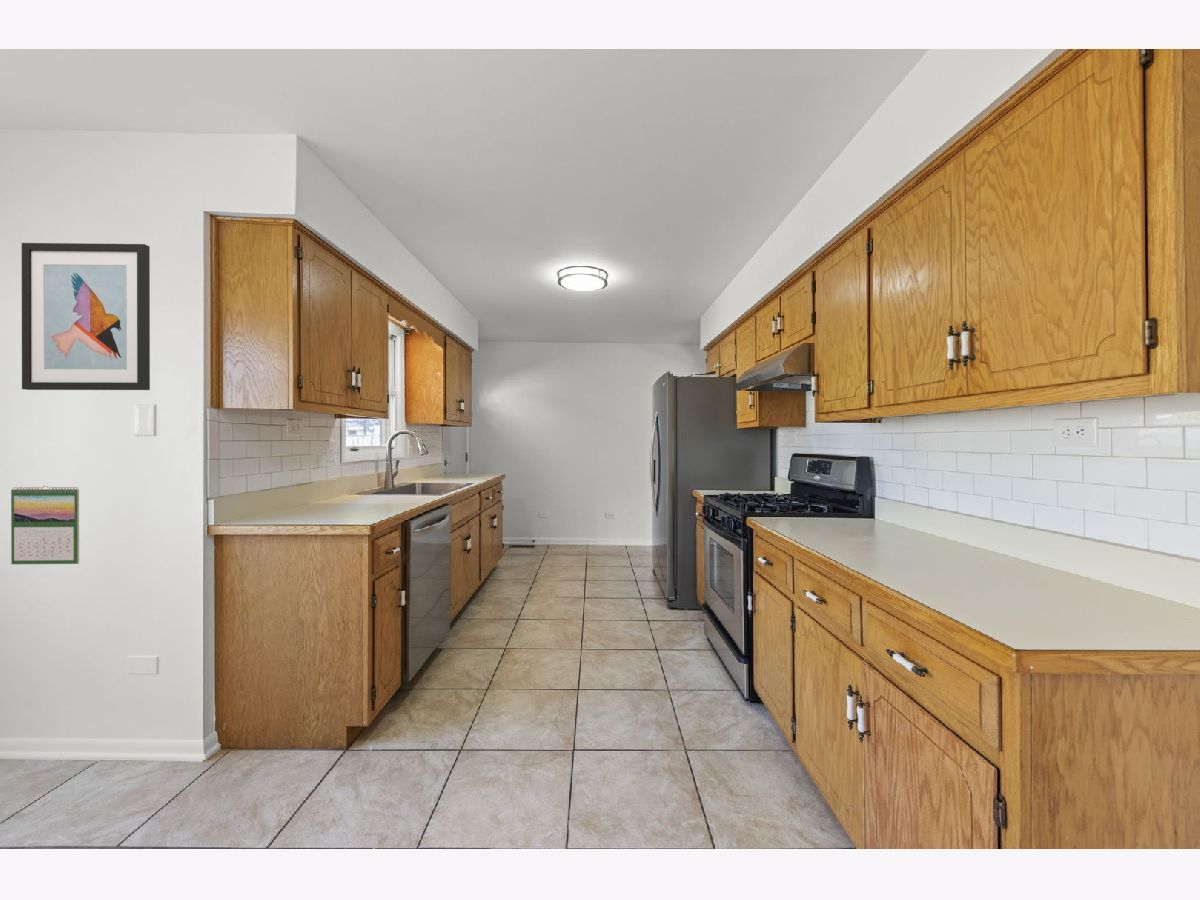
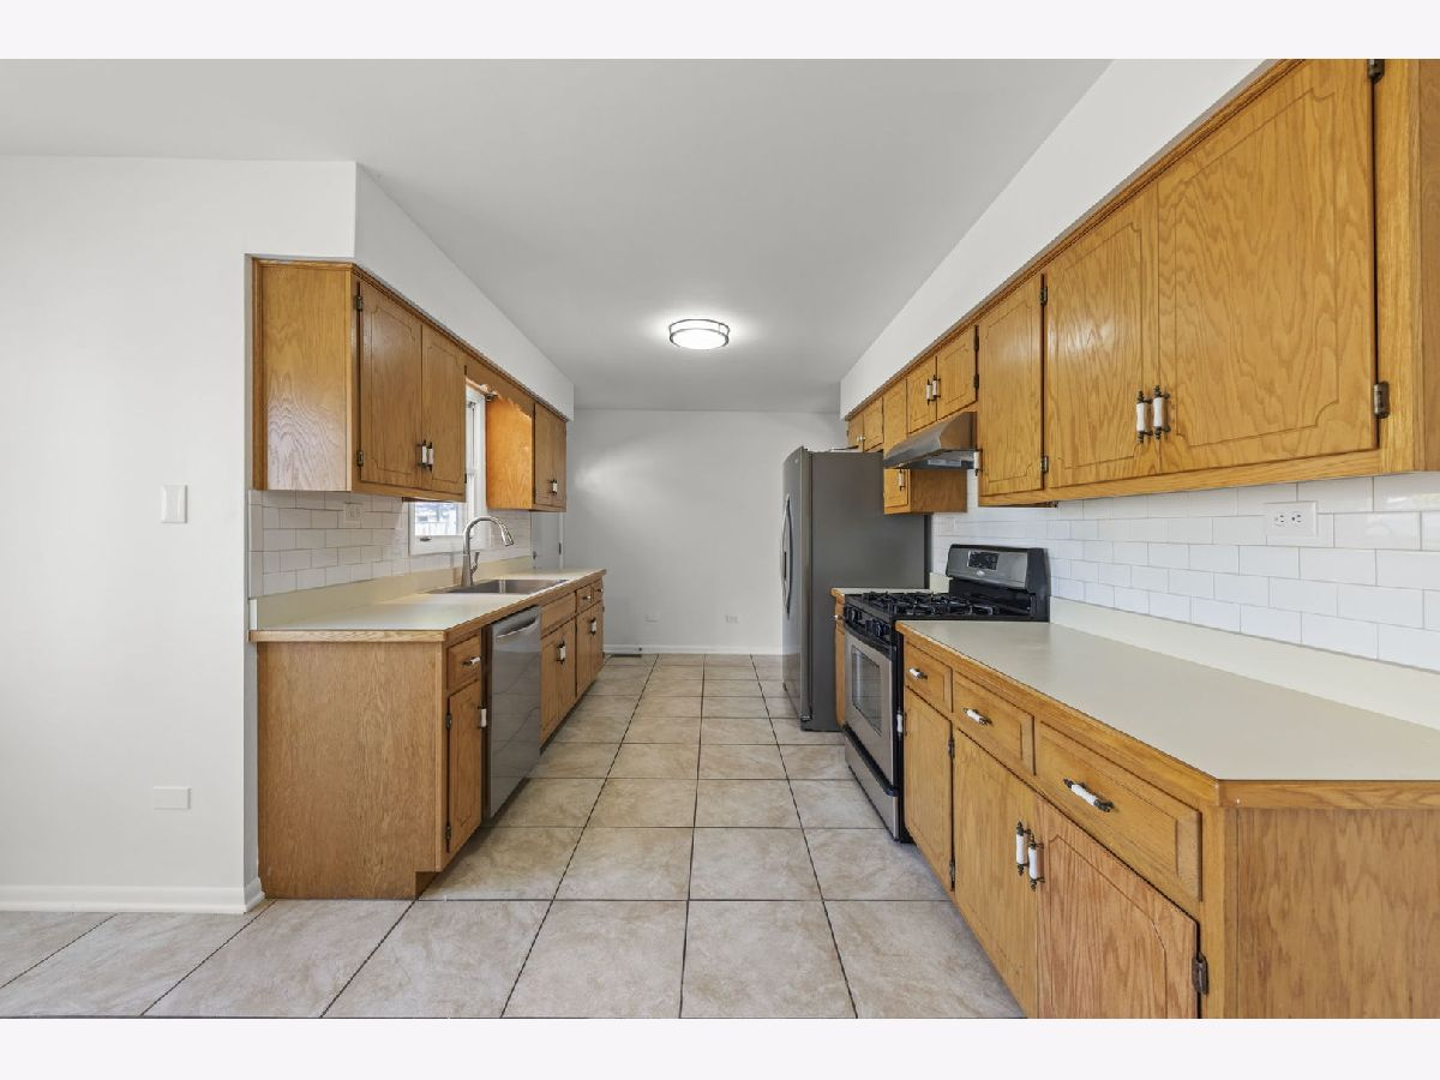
- wall art [21,242,151,391]
- calendar [10,485,80,565]
